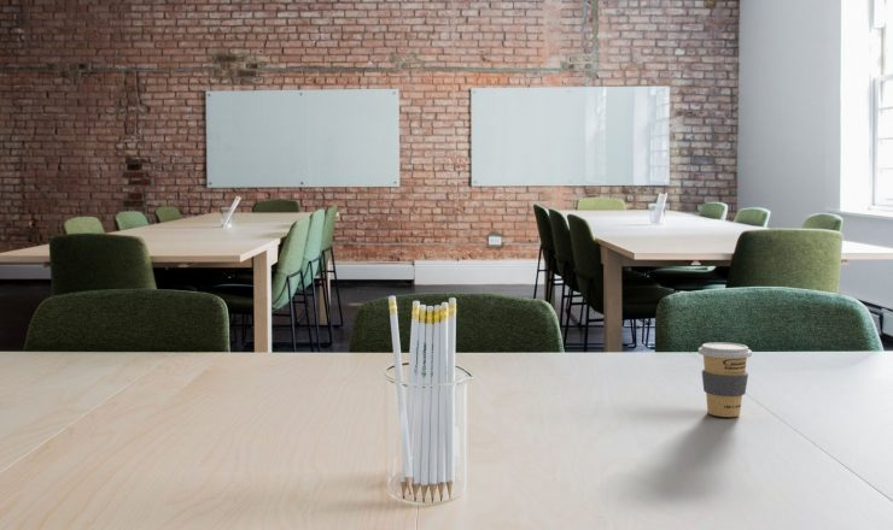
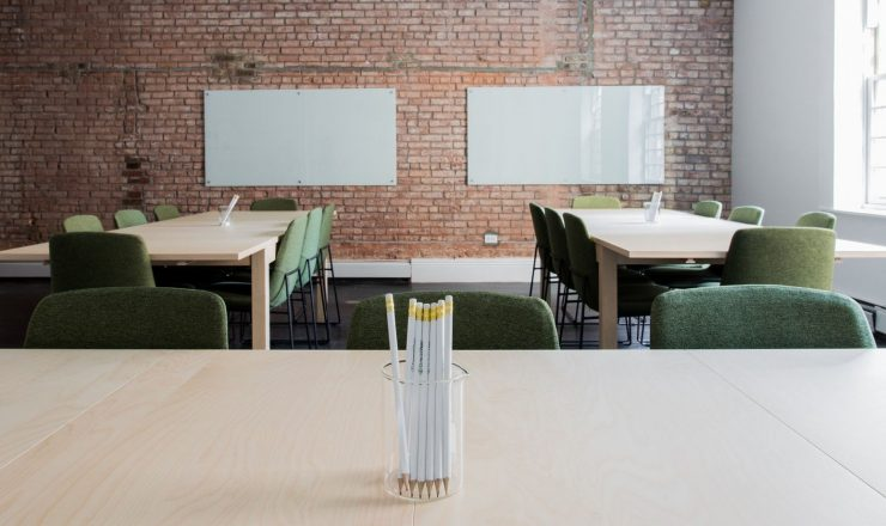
- coffee cup [698,341,753,418]
